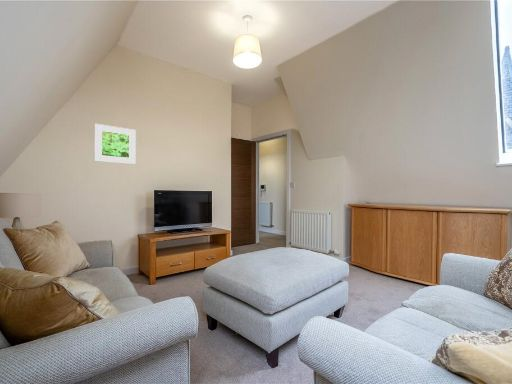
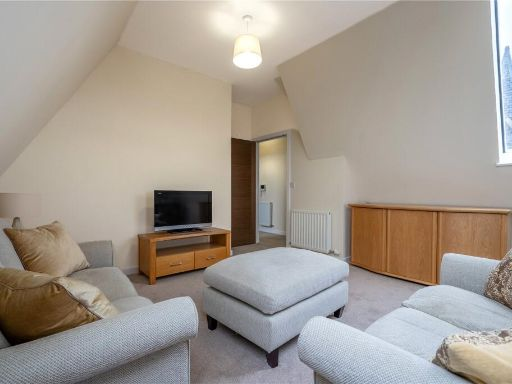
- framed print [93,123,137,165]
